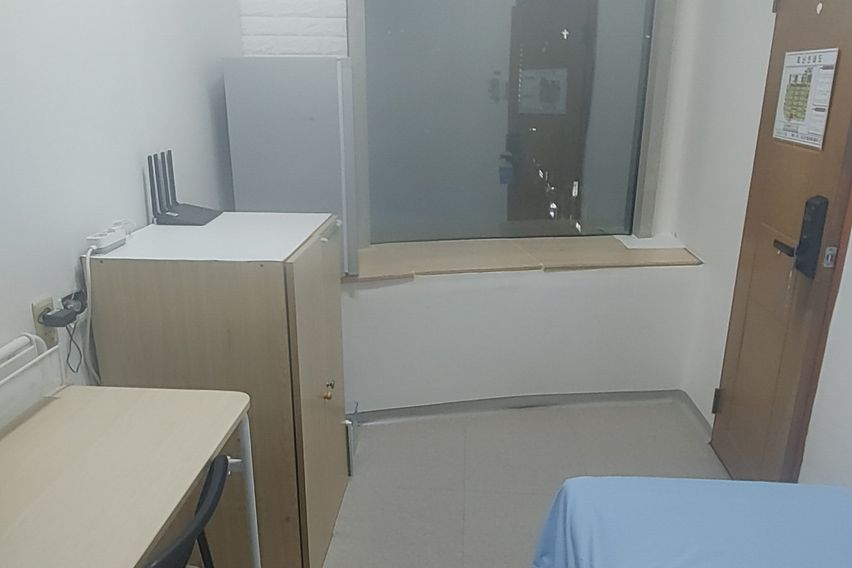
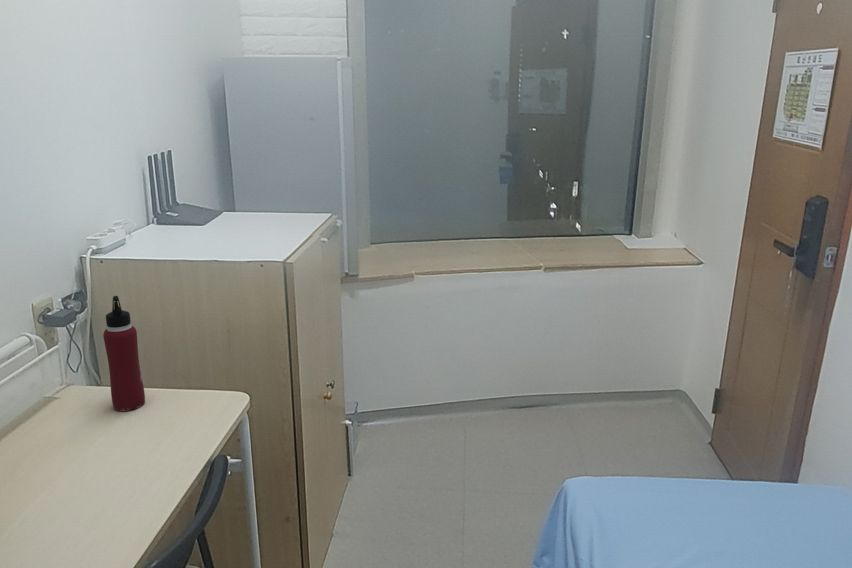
+ water bottle [102,295,146,412]
